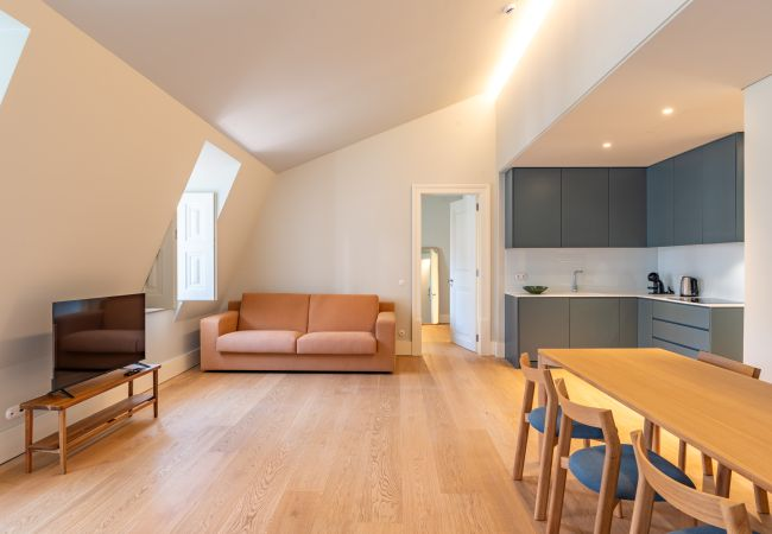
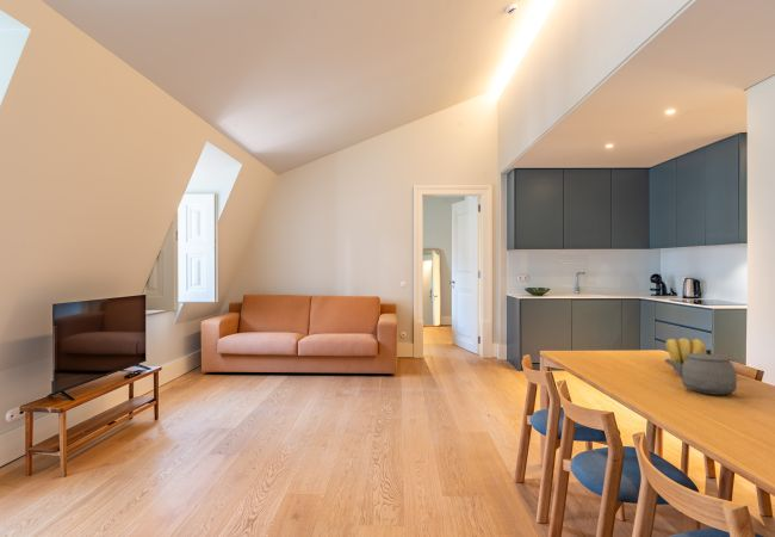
+ banana bunch [664,338,707,365]
+ tea kettle [664,335,740,396]
